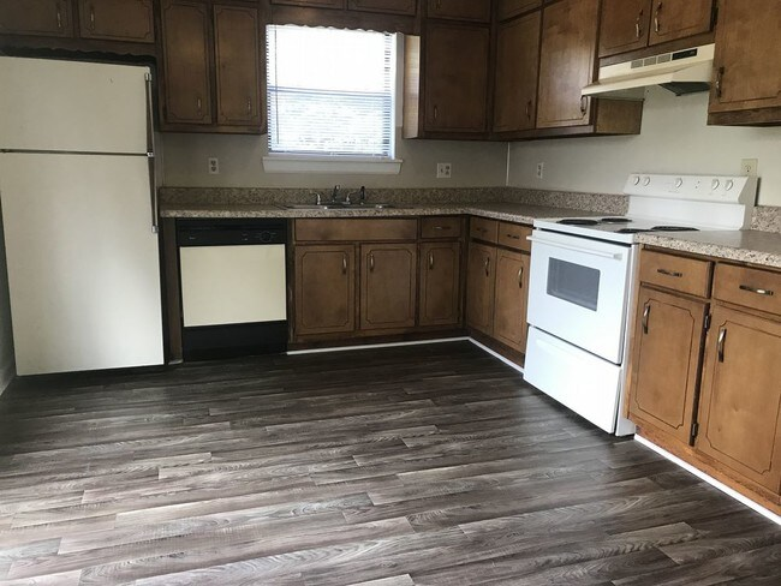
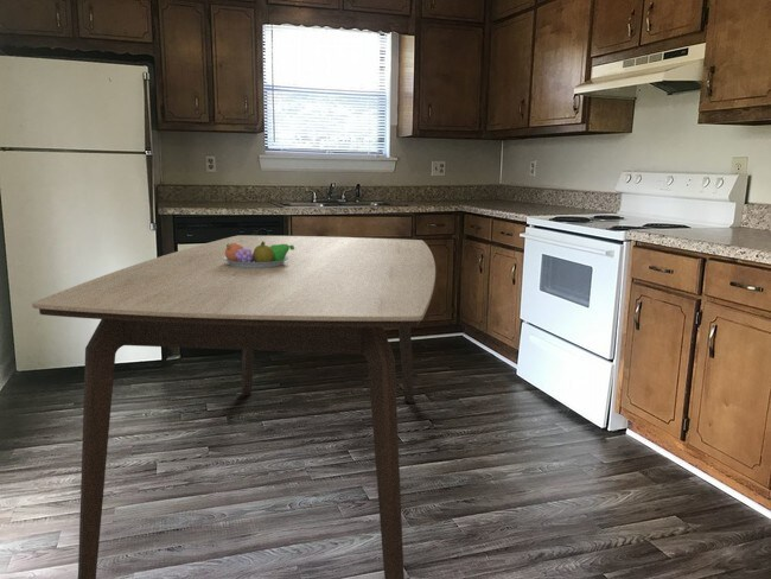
+ fruit bowl [223,241,294,268]
+ dining table [31,234,437,579]
